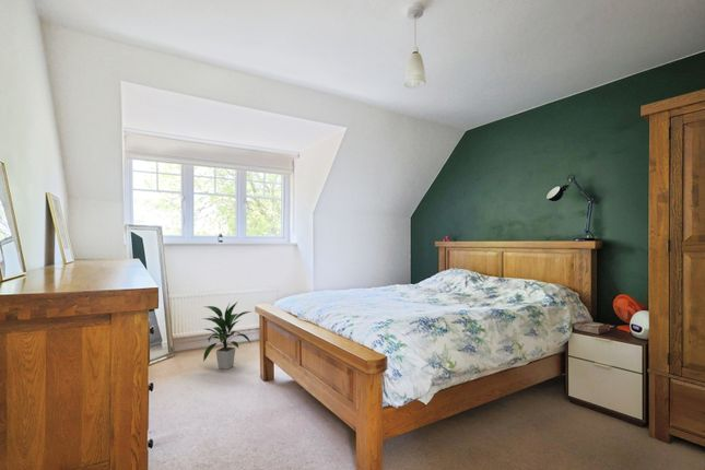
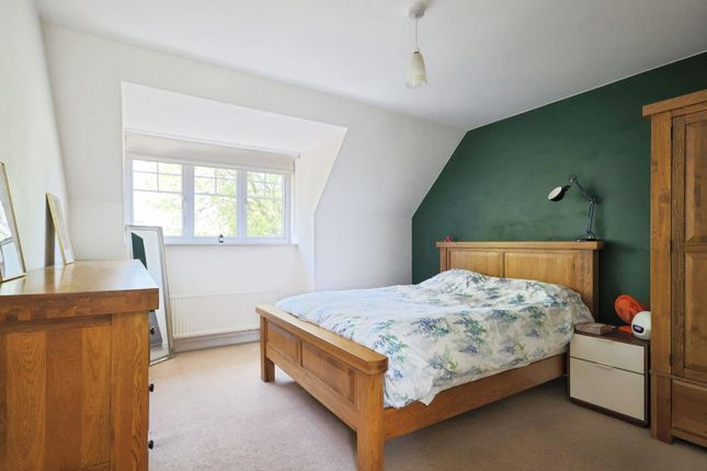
- indoor plant [200,301,251,371]
